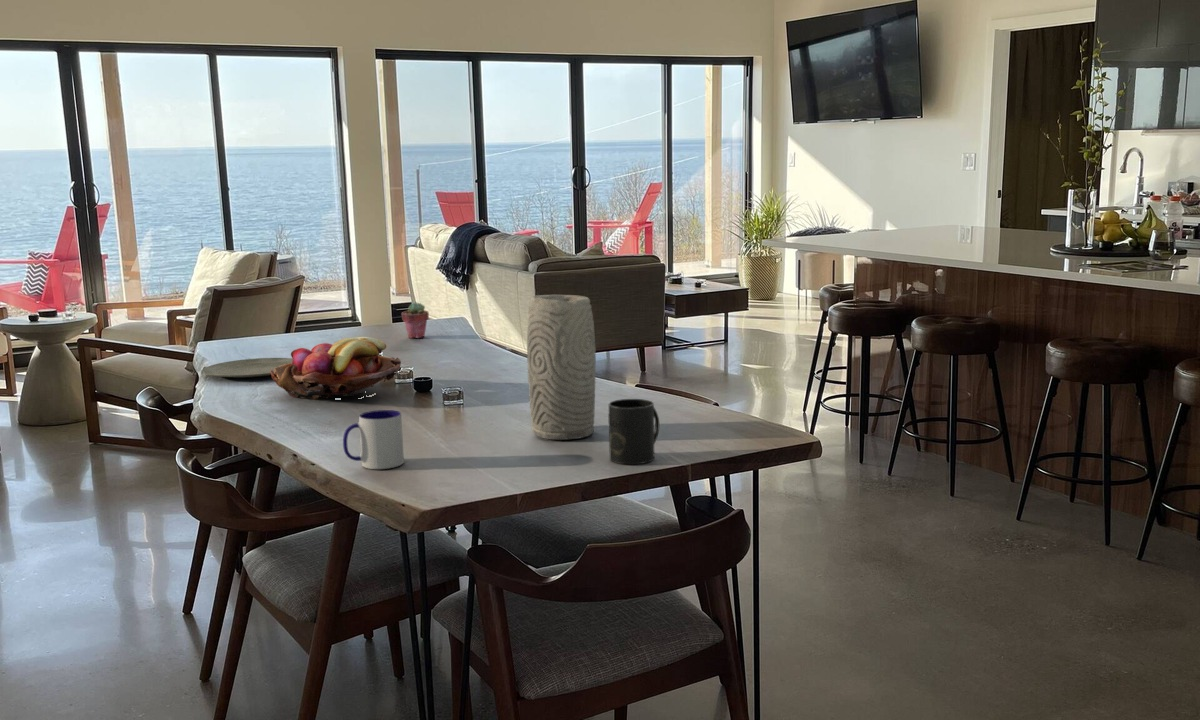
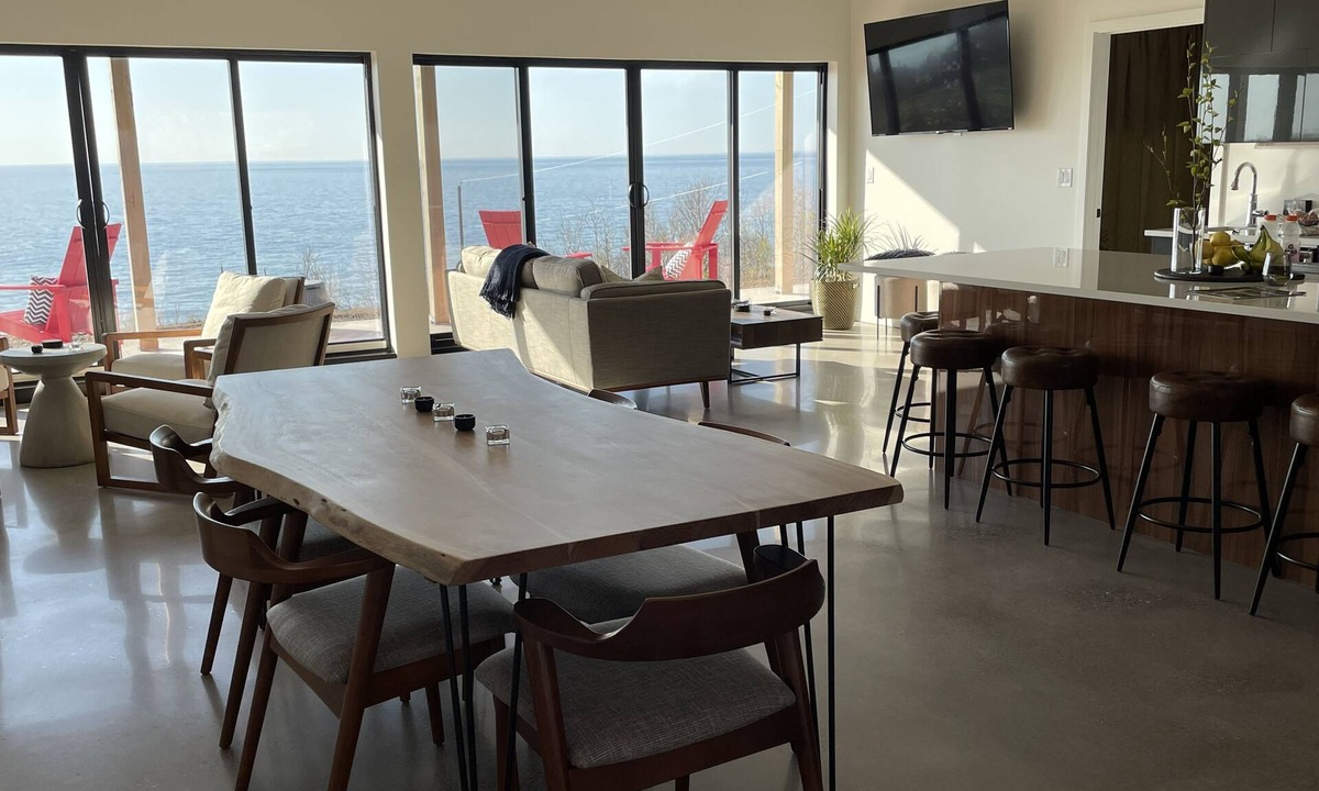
- plate [202,357,293,379]
- mug [342,409,405,470]
- vase [526,294,597,441]
- fruit basket [270,336,402,401]
- potted succulent [401,301,430,339]
- mug [607,398,660,465]
